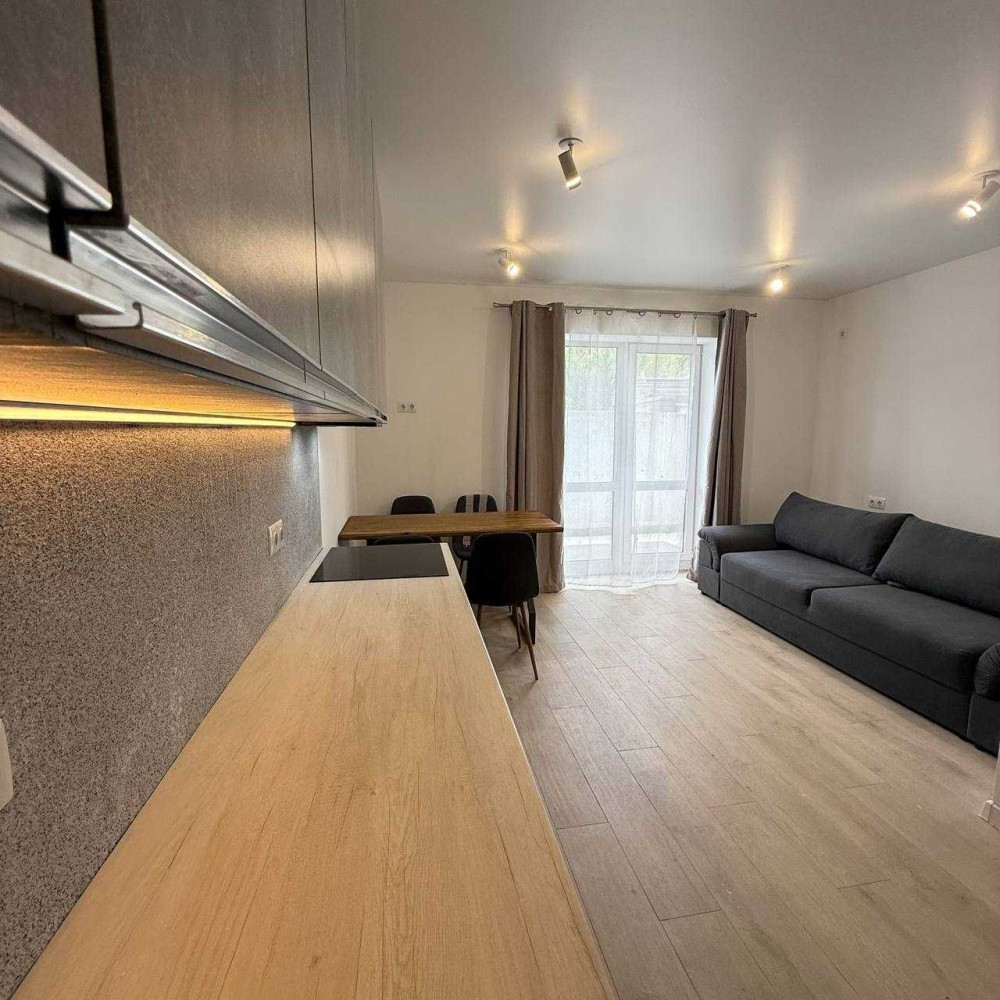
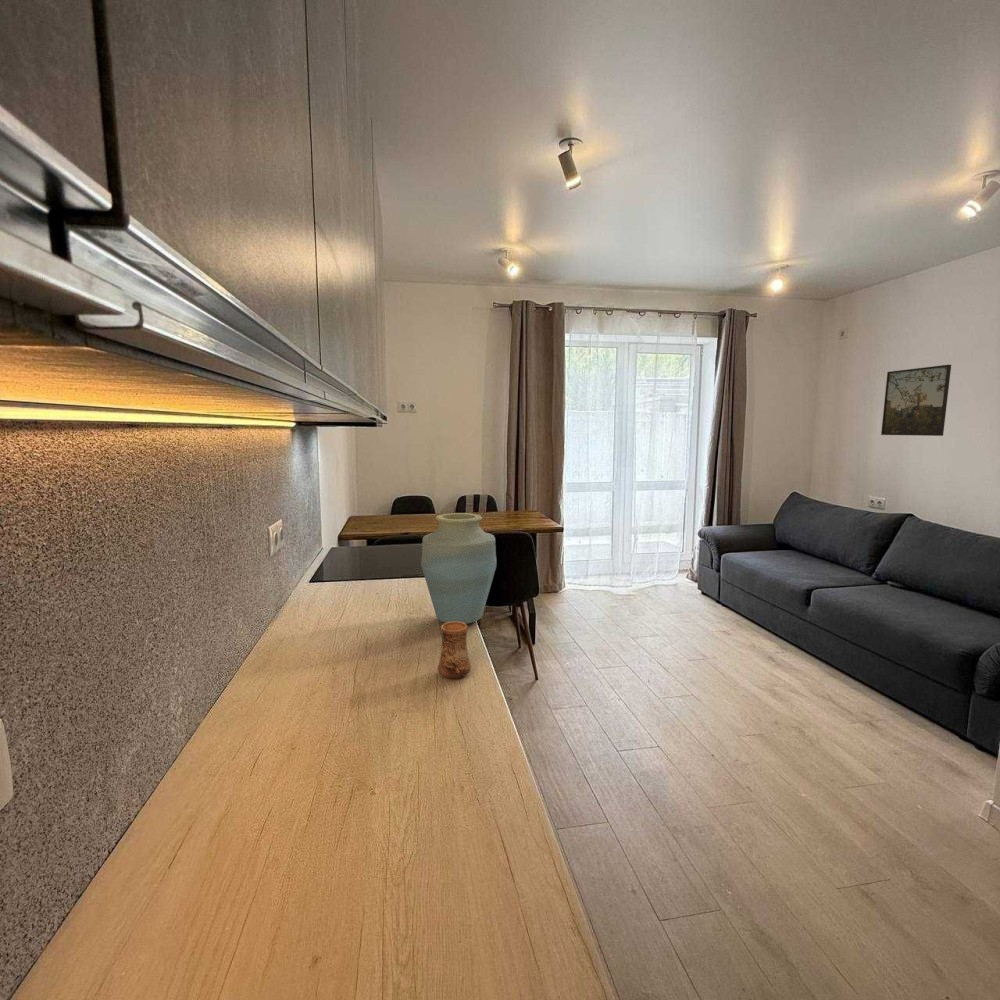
+ vase [420,512,497,625]
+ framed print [880,364,952,437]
+ cup [437,622,472,680]
